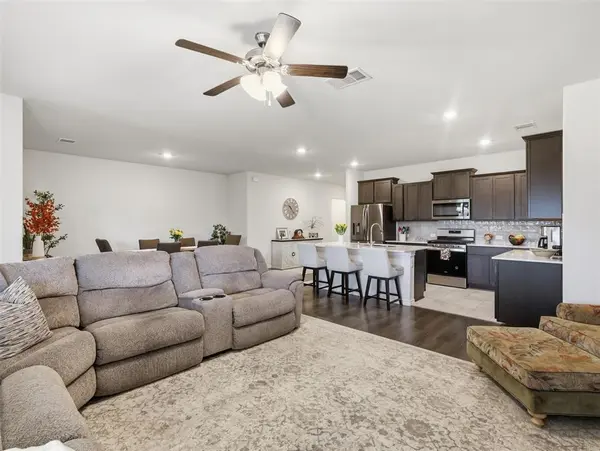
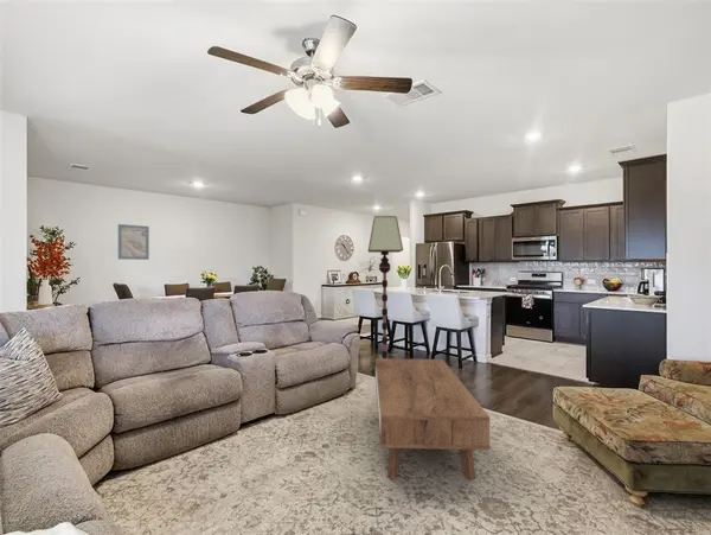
+ coffee table [374,357,491,482]
+ floor lamp [367,215,404,376]
+ wall art [117,223,150,261]
